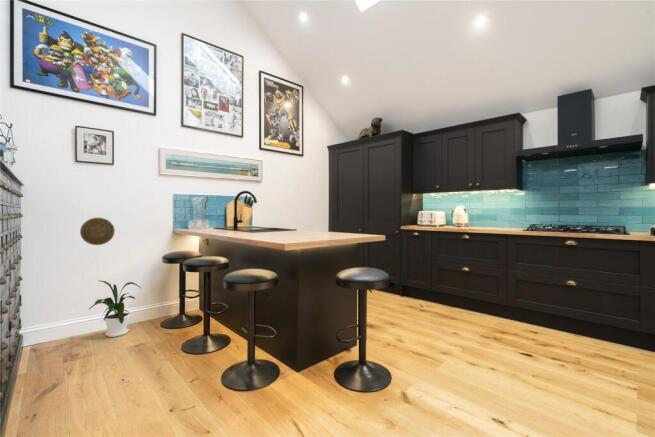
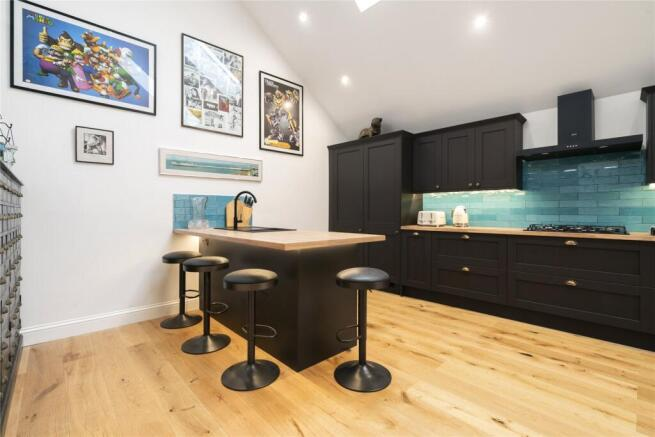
- decorative plate [79,217,116,246]
- house plant [88,280,143,338]
